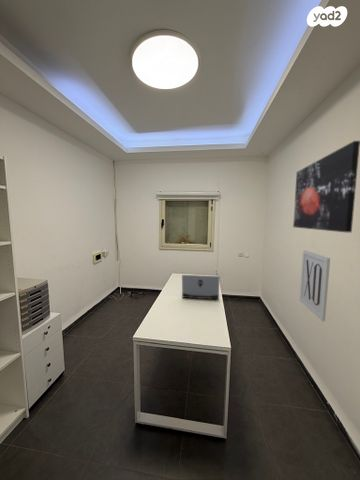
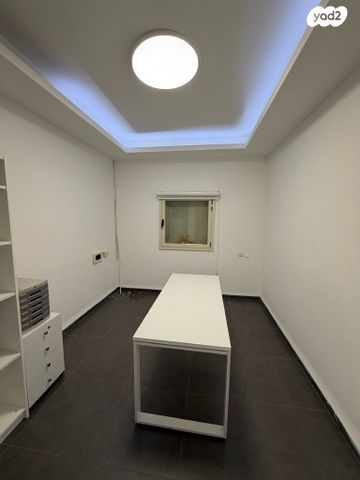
- laptop computer [181,274,221,300]
- wall art [299,249,331,322]
- wall art [292,140,360,233]
